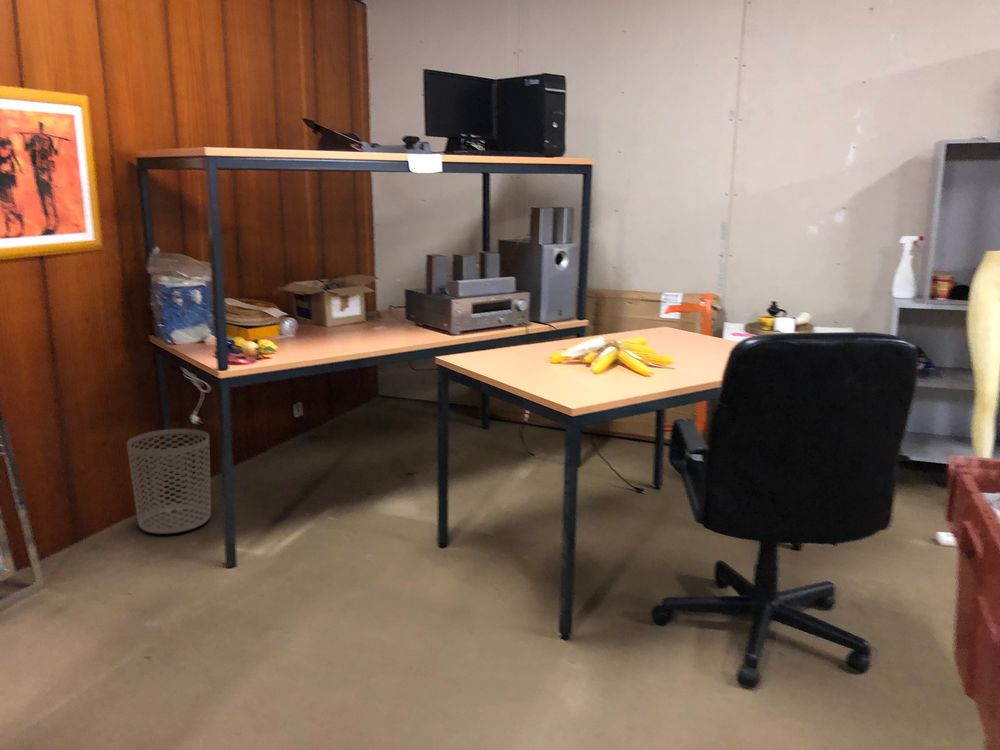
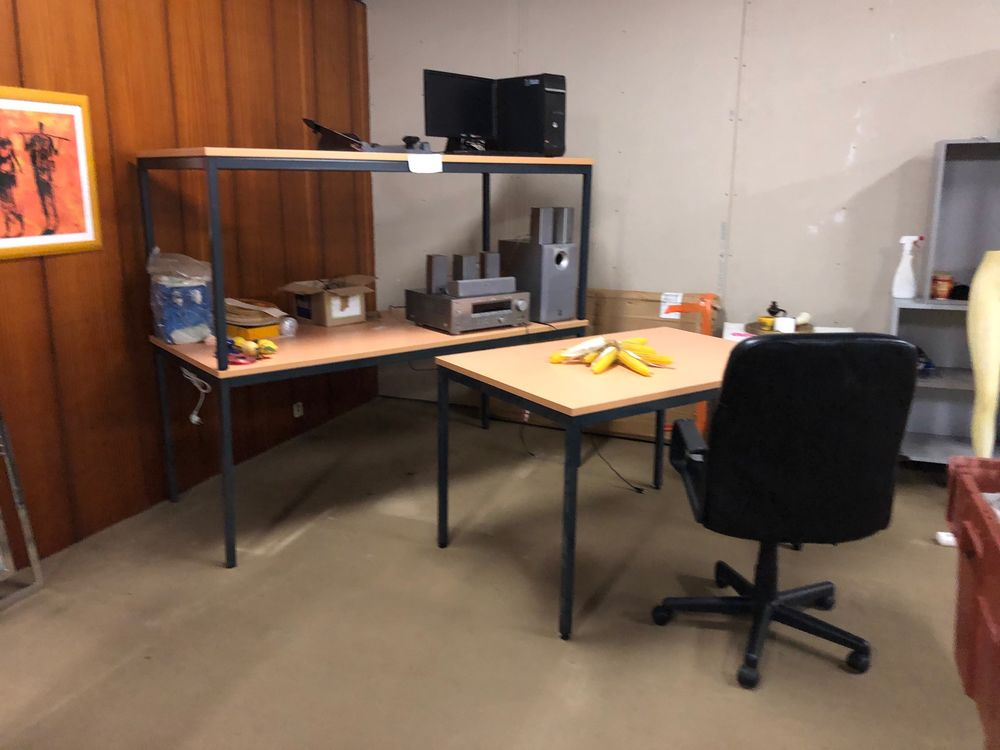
- waste bin [126,428,212,535]
